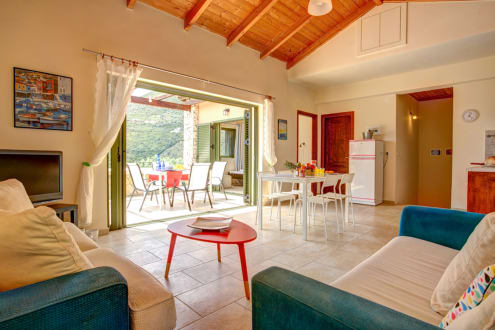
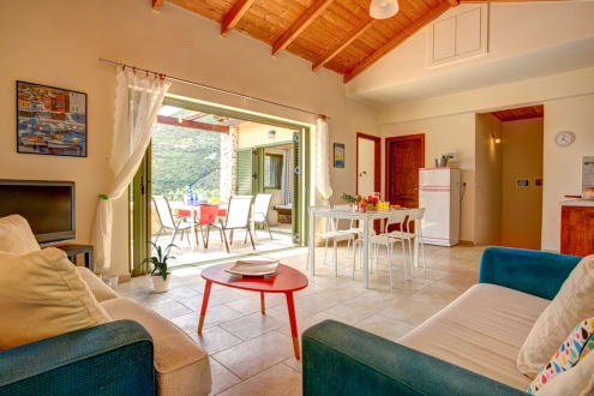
+ house plant [137,240,180,294]
